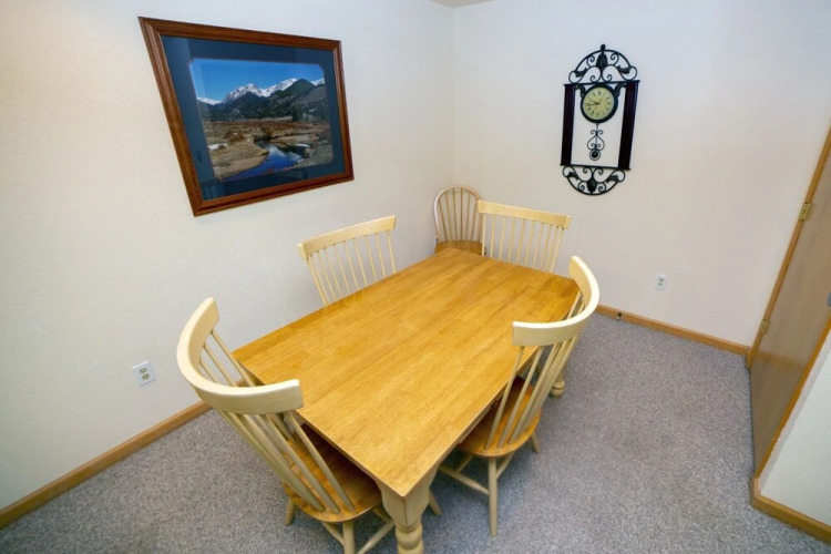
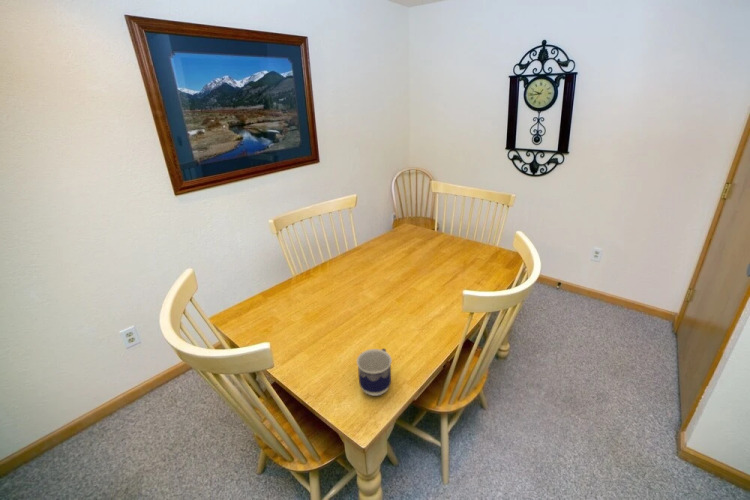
+ cup [356,347,393,397]
